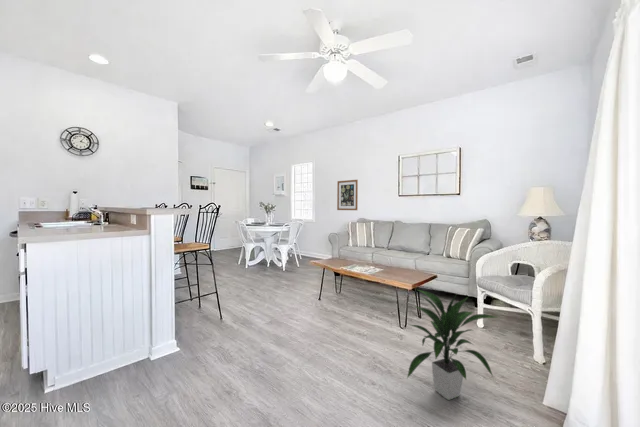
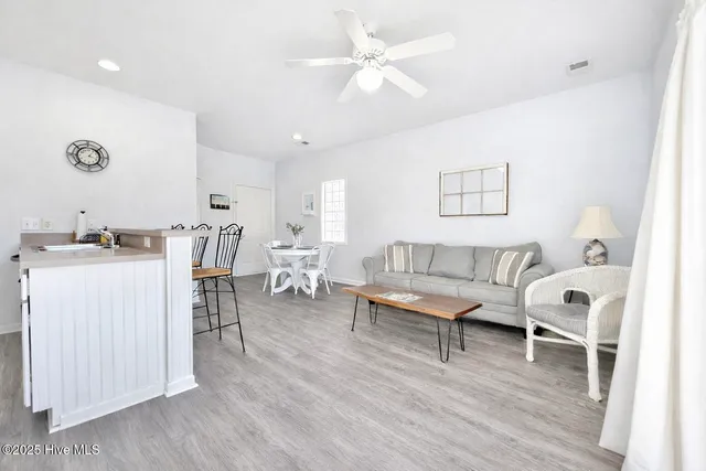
- wall art [336,179,359,211]
- indoor plant [406,289,497,401]
